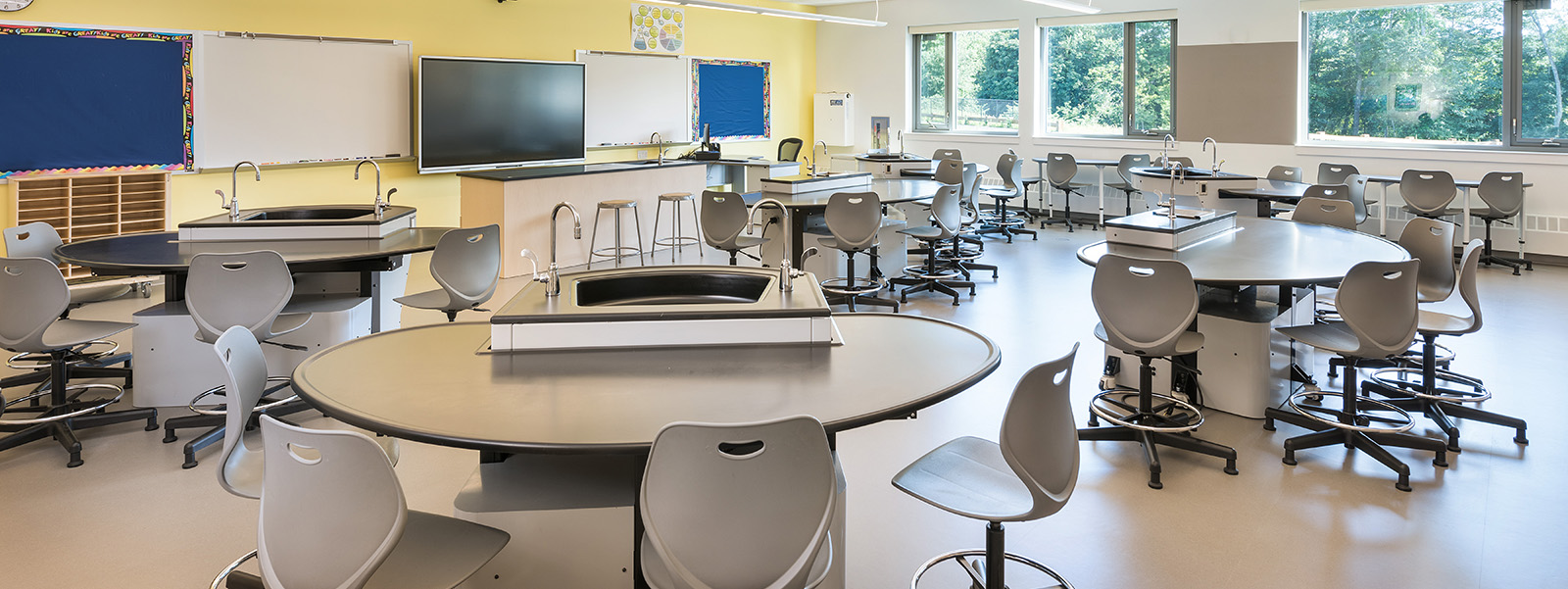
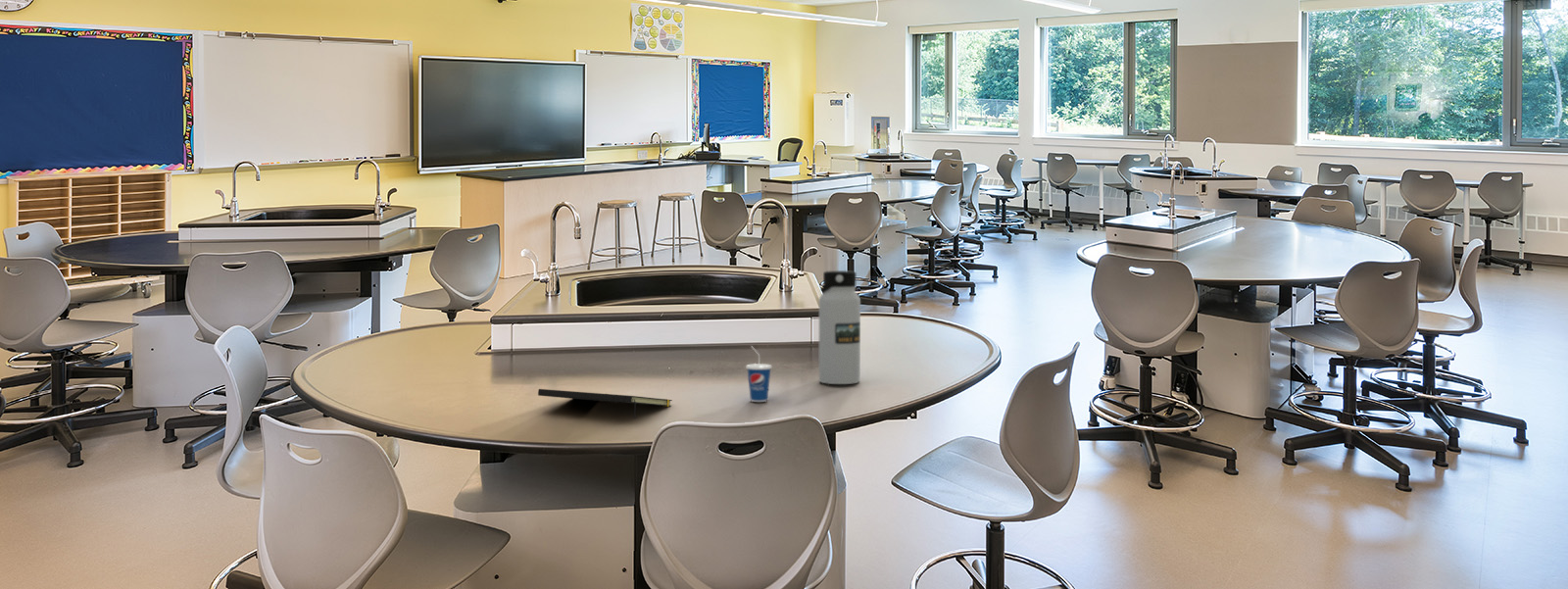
+ water bottle [818,270,861,385]
+ cup [745,345,773,403]
+ notepad [537,388,673,419]
